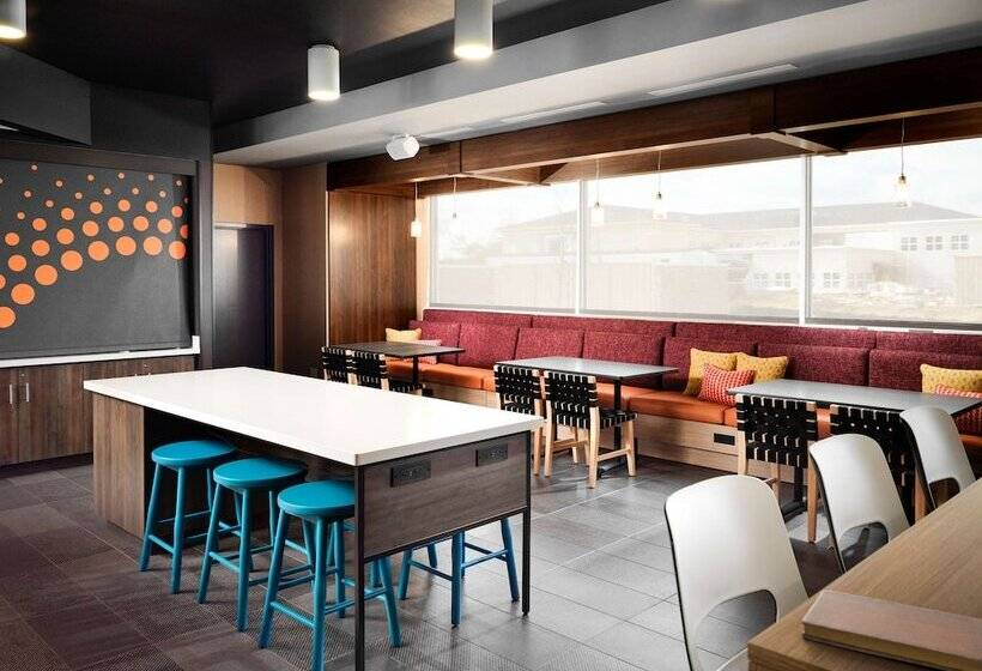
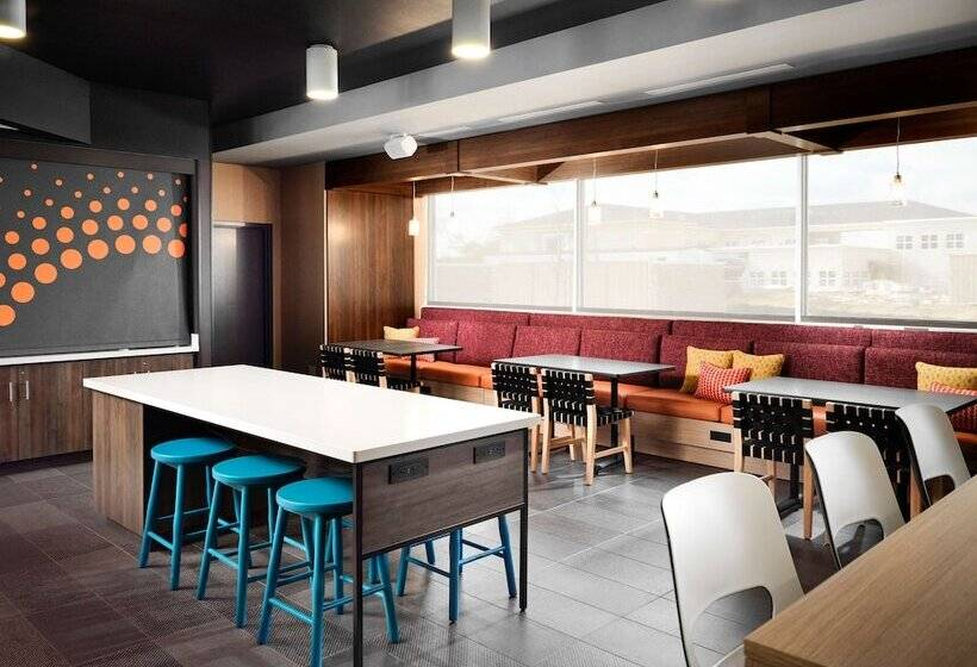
- notebook [800,588,982,671]
